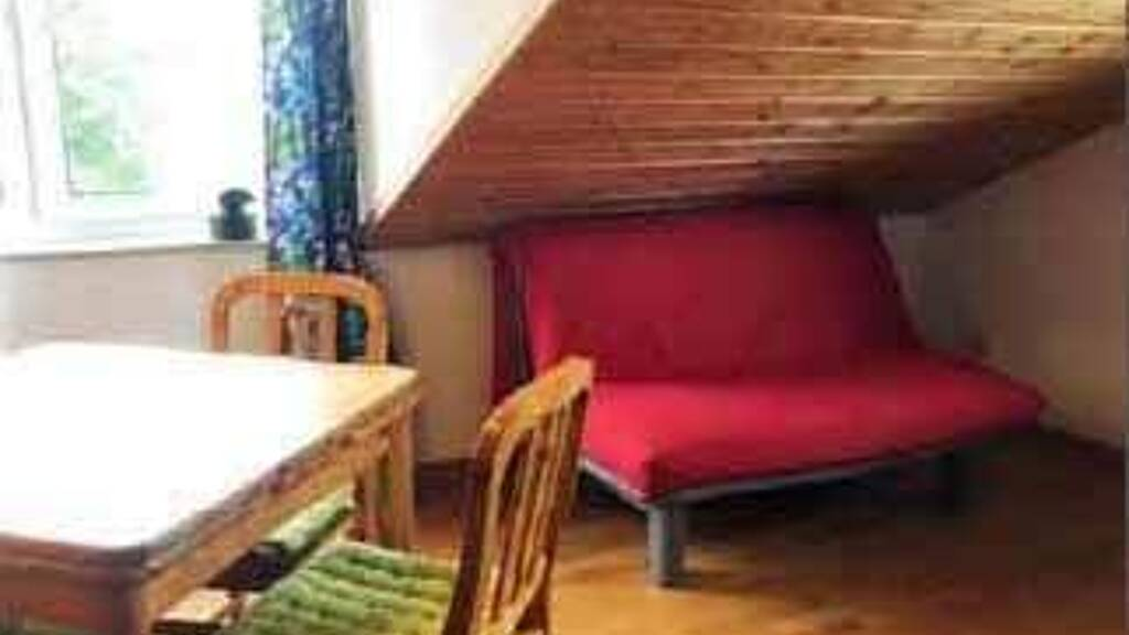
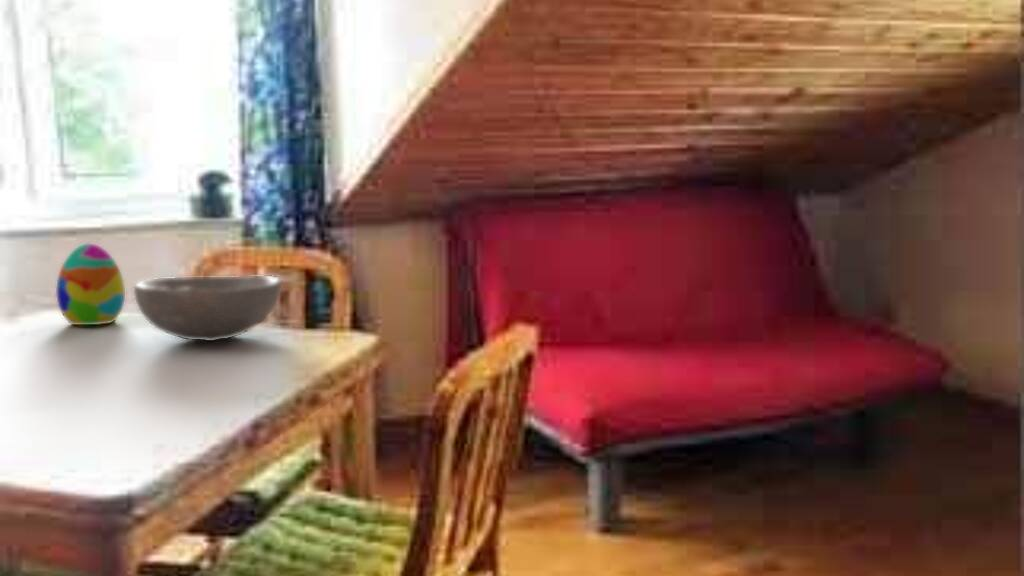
+ decorative egg [55,242,126,326]
+ bowl [133,275,283,342]
